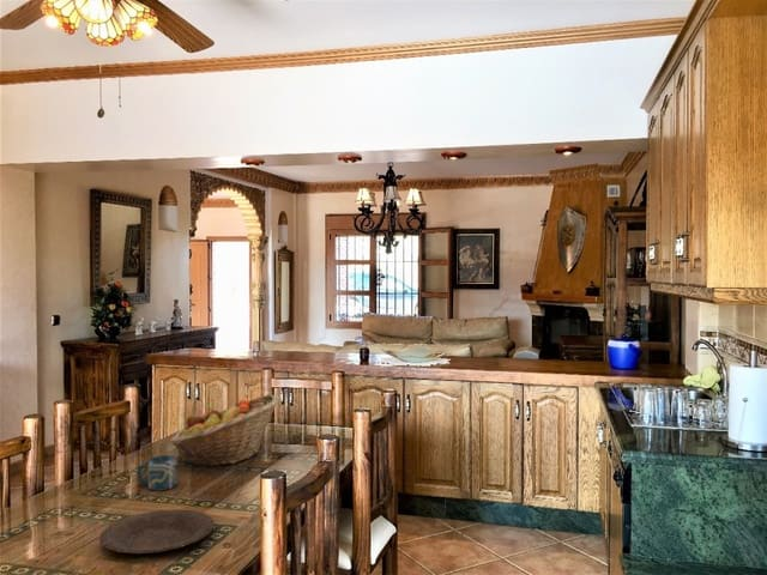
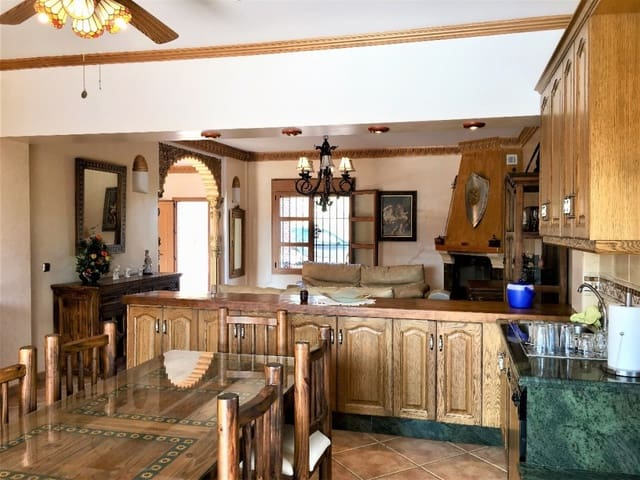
- plate [98,508,216,555]
- cup [137,454,179,492]
- fruit basket [169,393,280,468]
